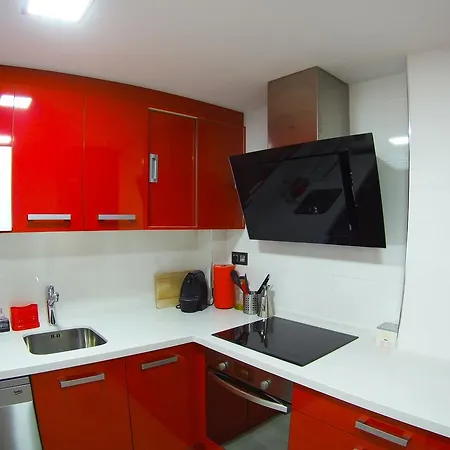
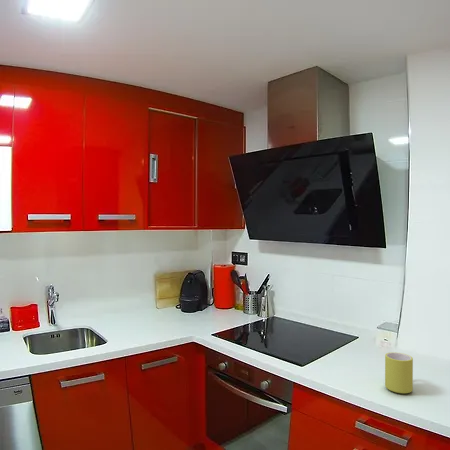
+ mug [384,351,414,394]
